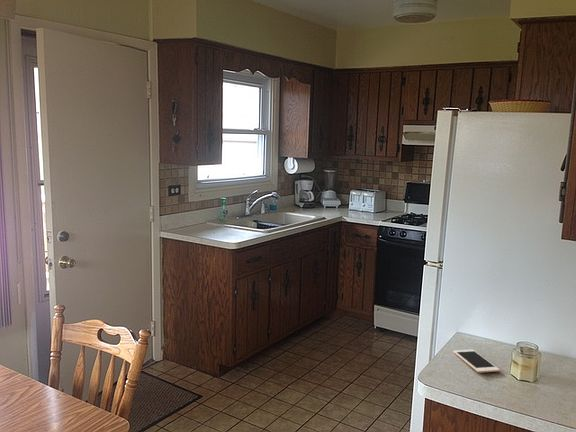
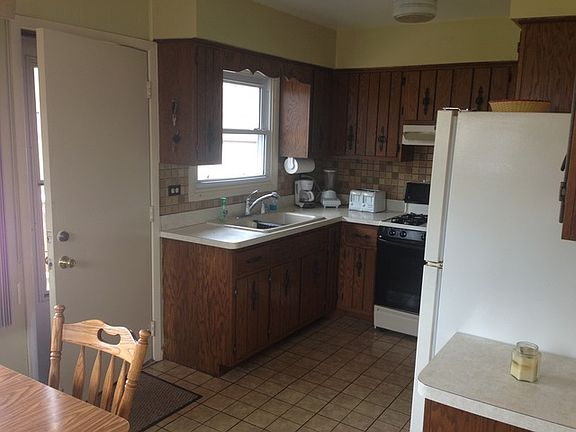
- cell phone [452,349,501,374]
